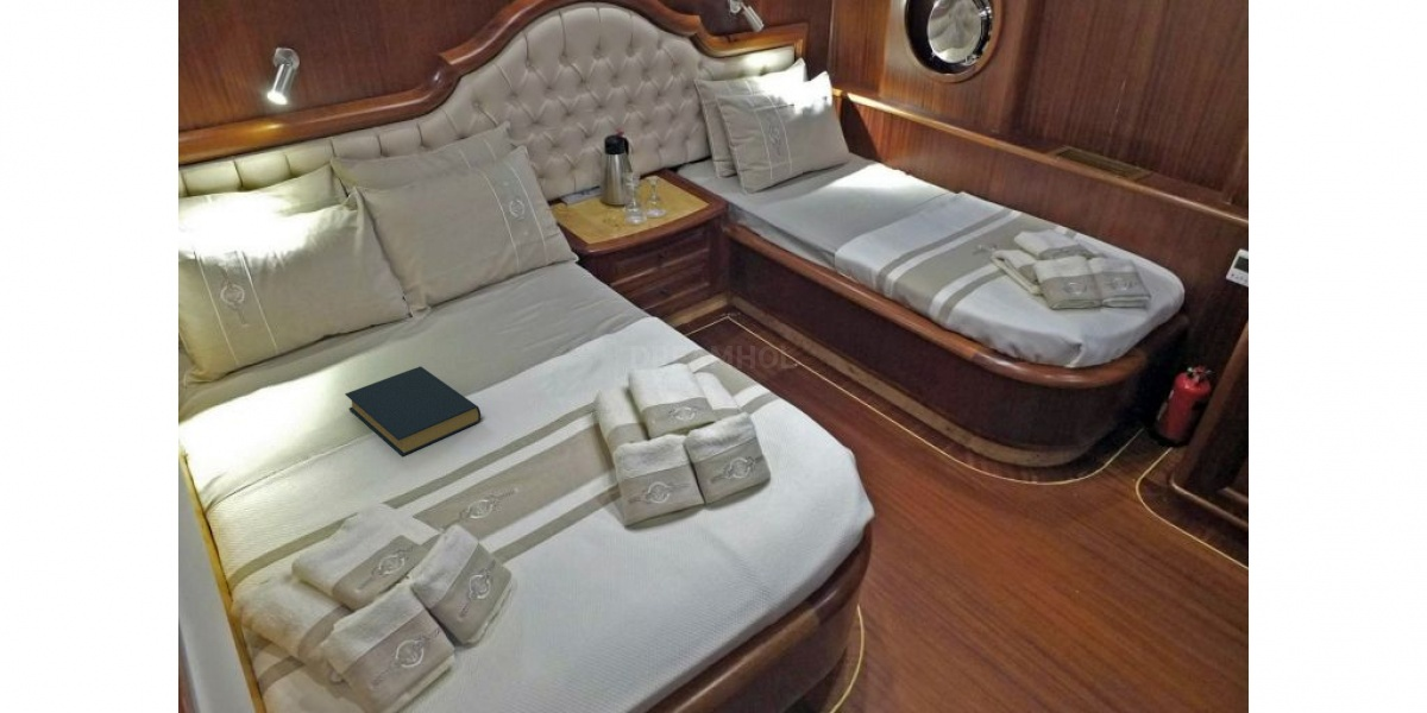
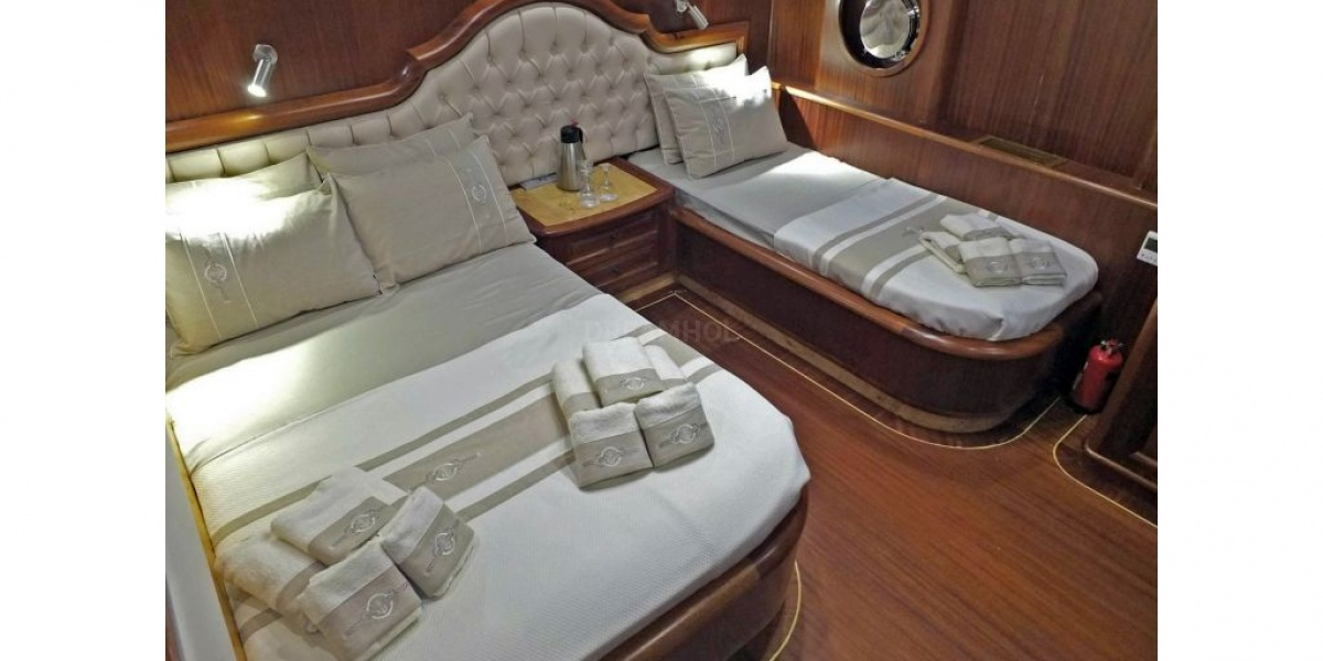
- hardback book [344,365,482,458]
